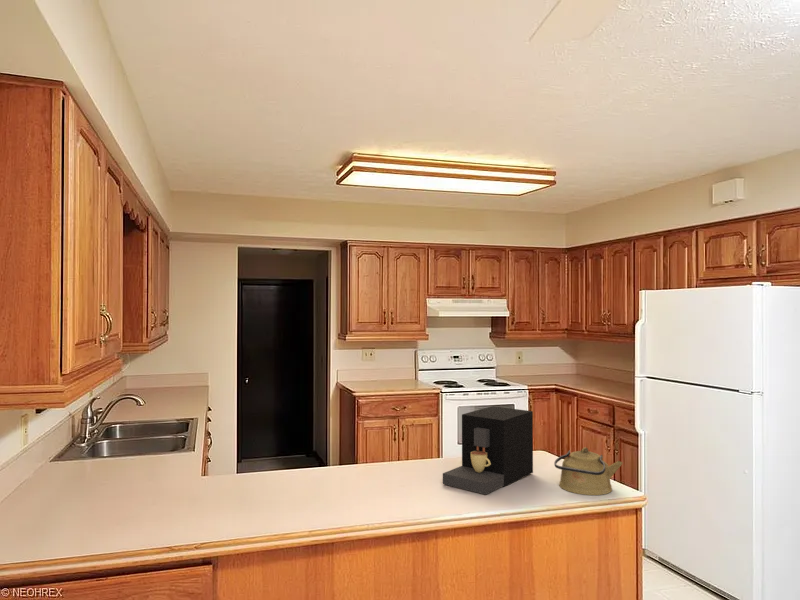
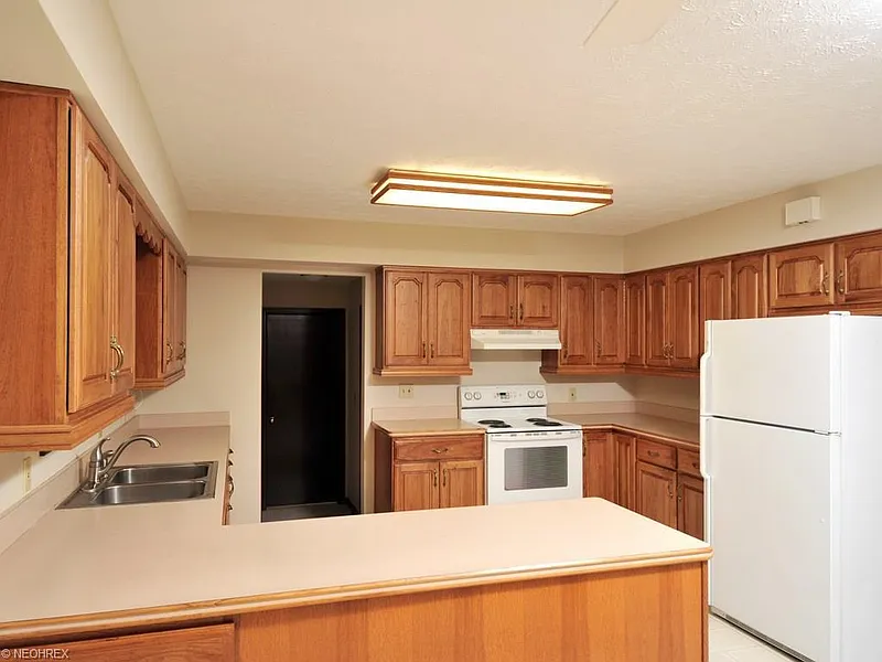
- coffee maker [442,405,534,495]
- kettle [553,446,624,496]
